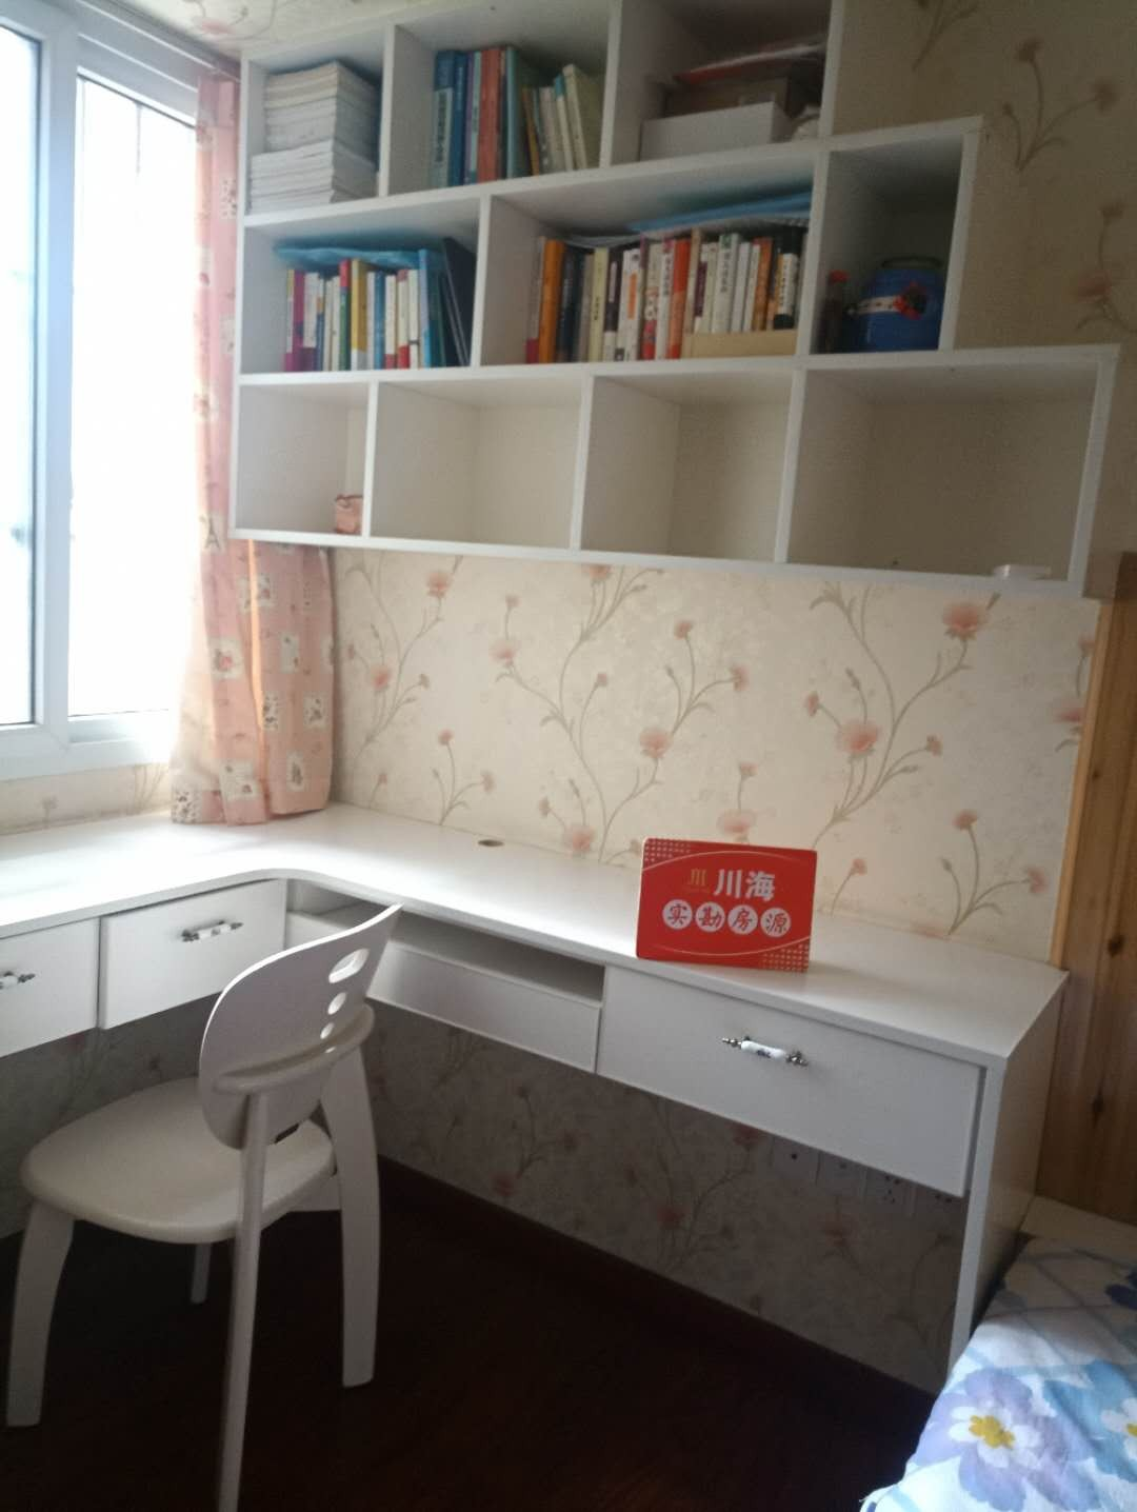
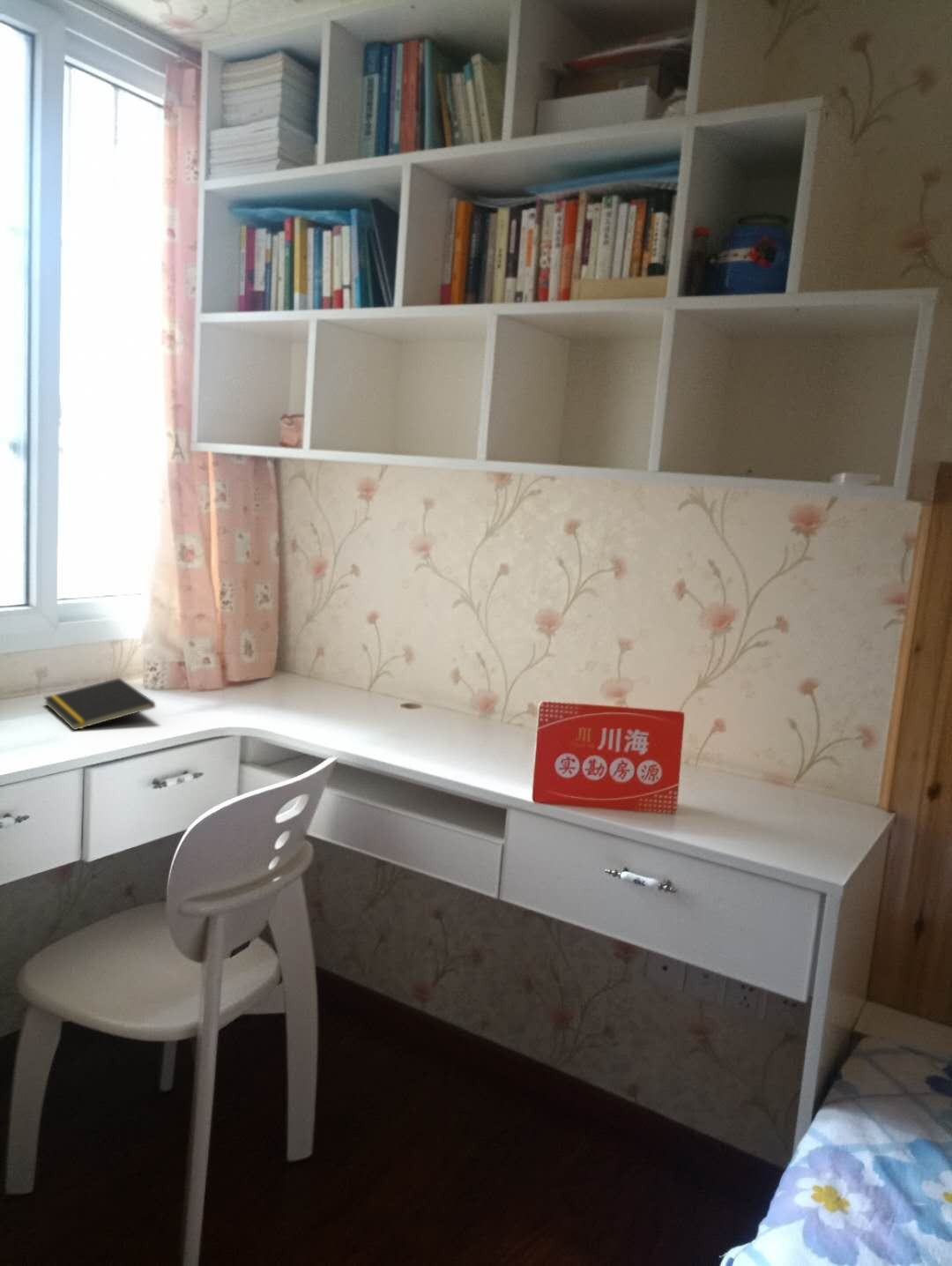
+ notepad [43,677,156,731]
